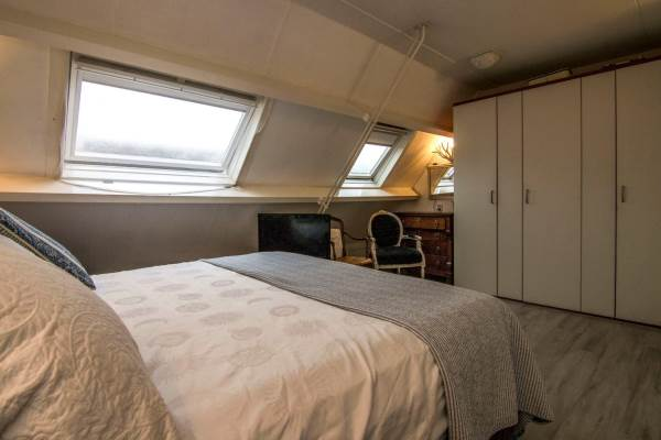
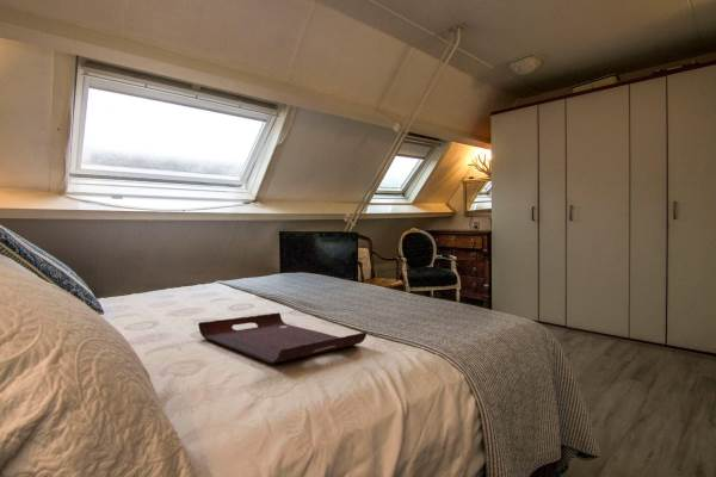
+ serving tray [197,311,368,365]
